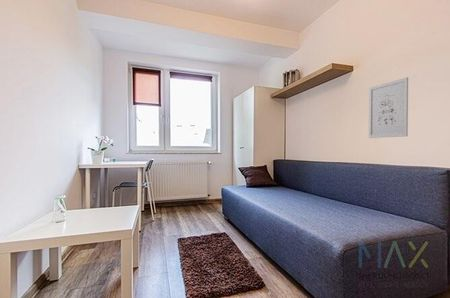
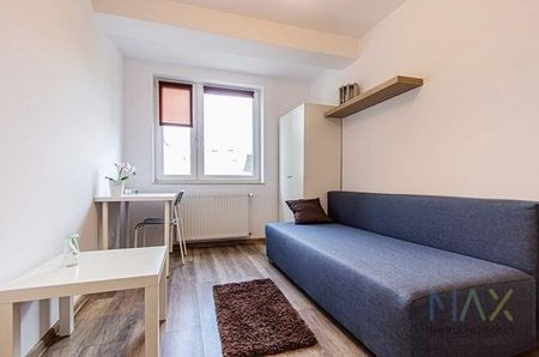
- wall art [368,76,409,139]
